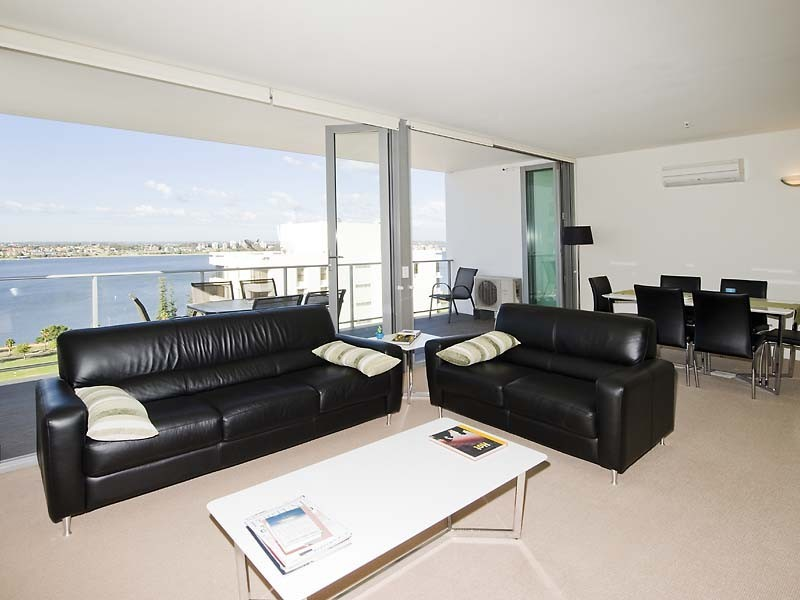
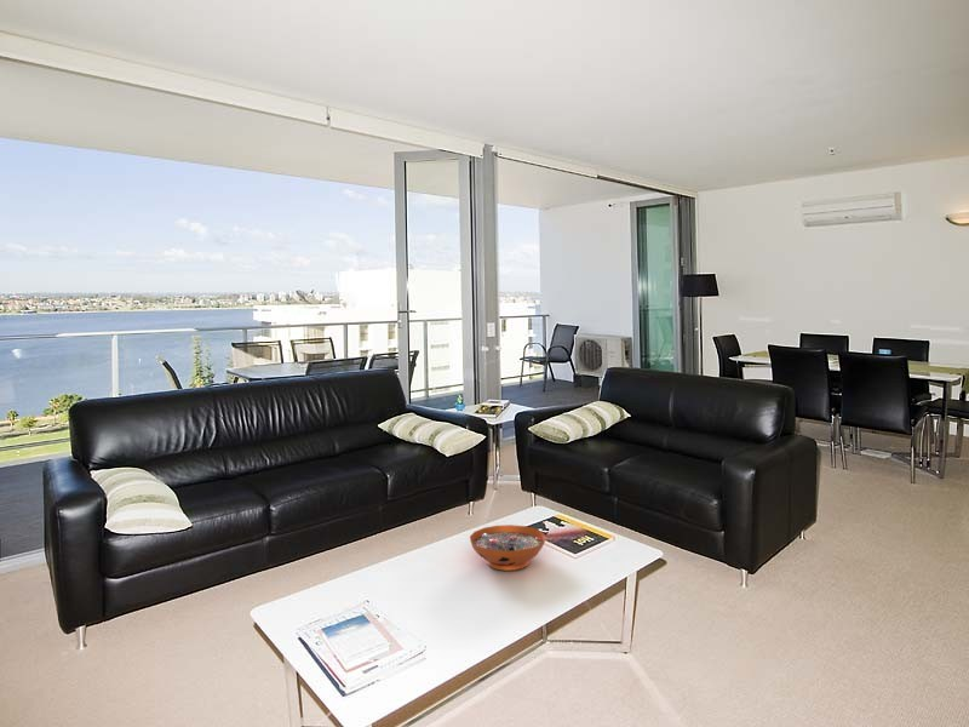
+ decorative bowl [469,523,547,572]
